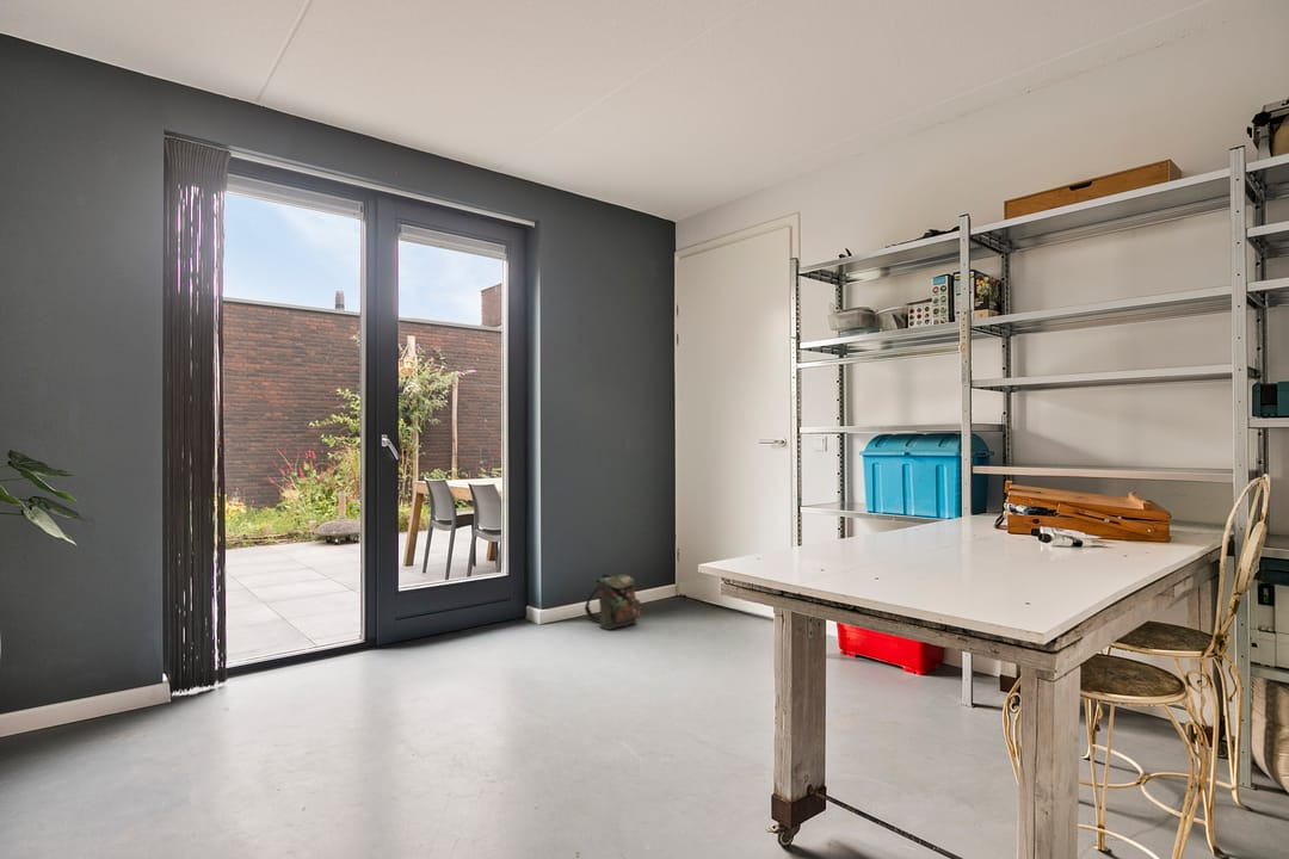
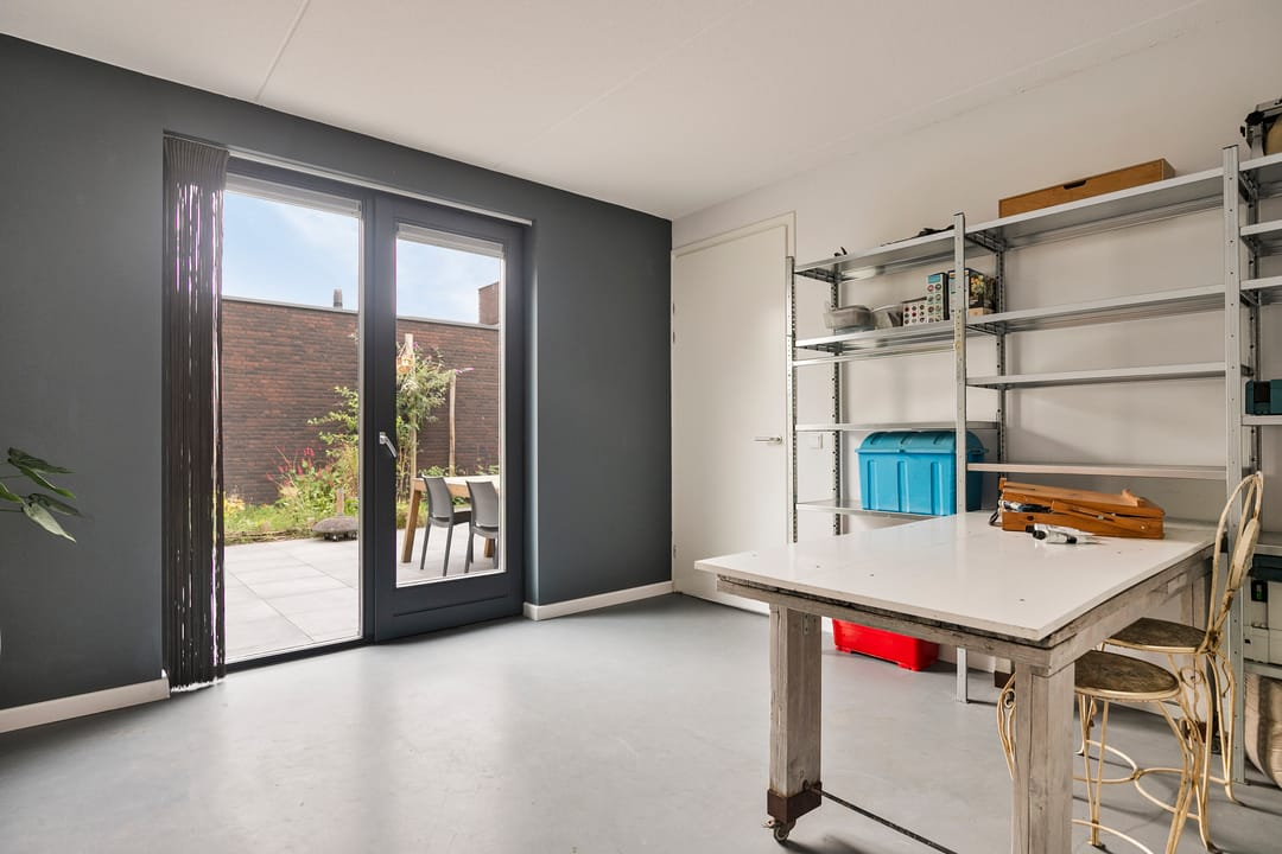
- backpack [584,573,641,631]
